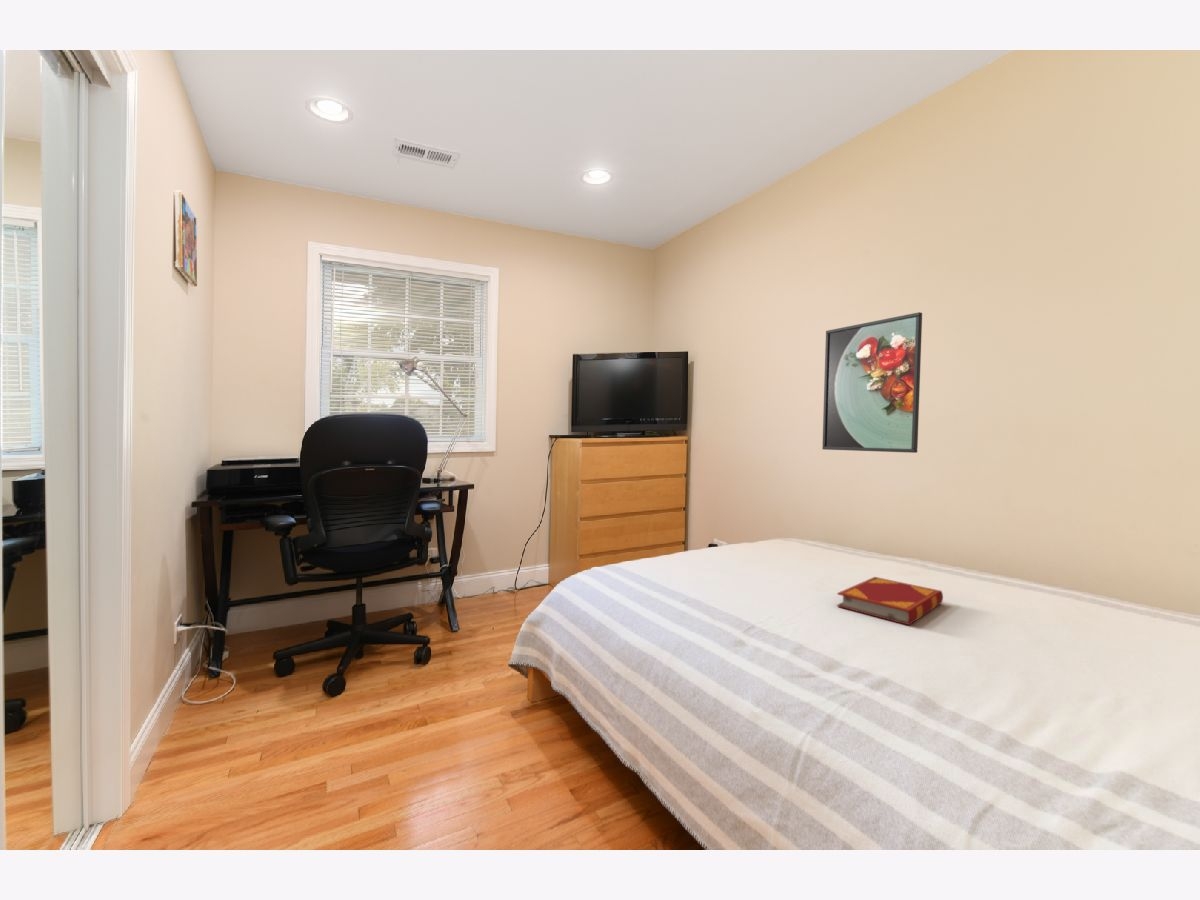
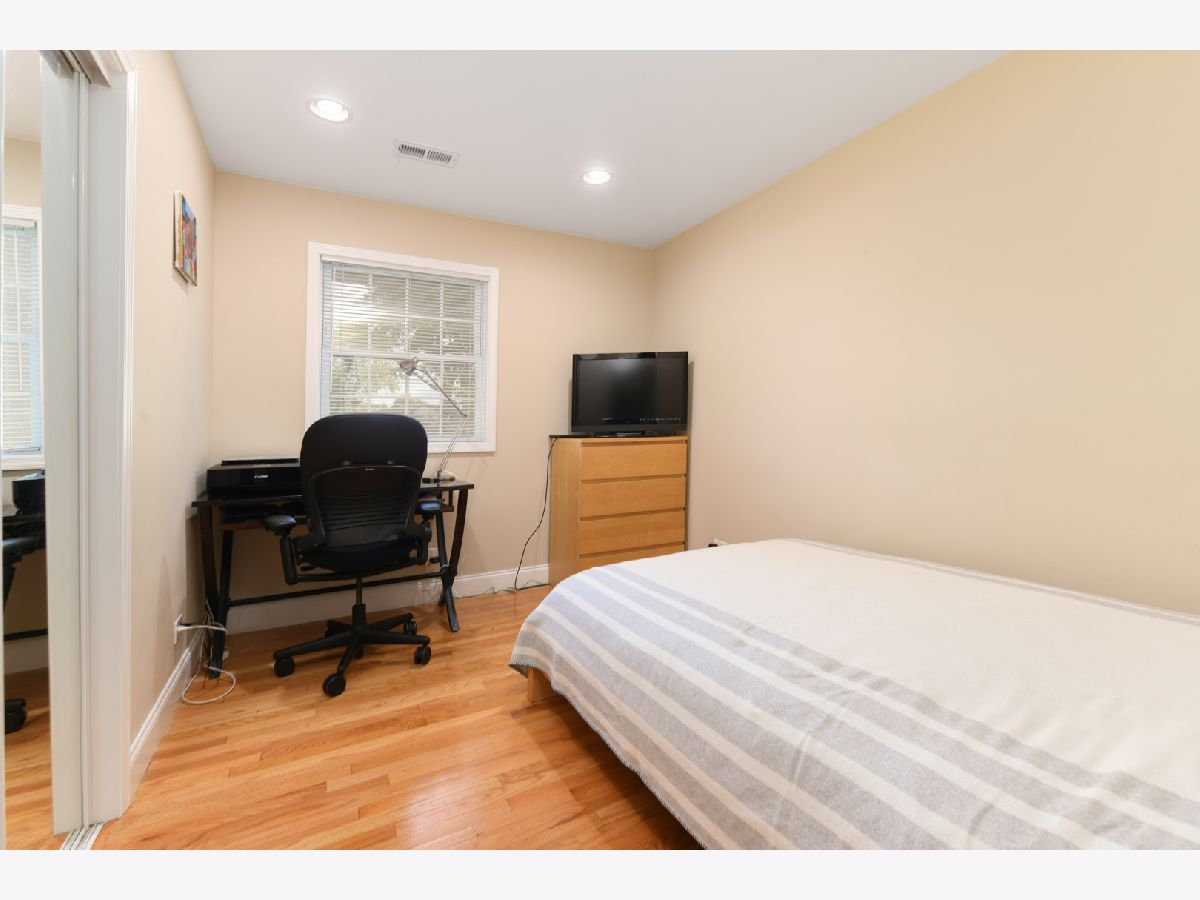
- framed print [821,311,923,454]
- hardback book [836,576,944,626]
